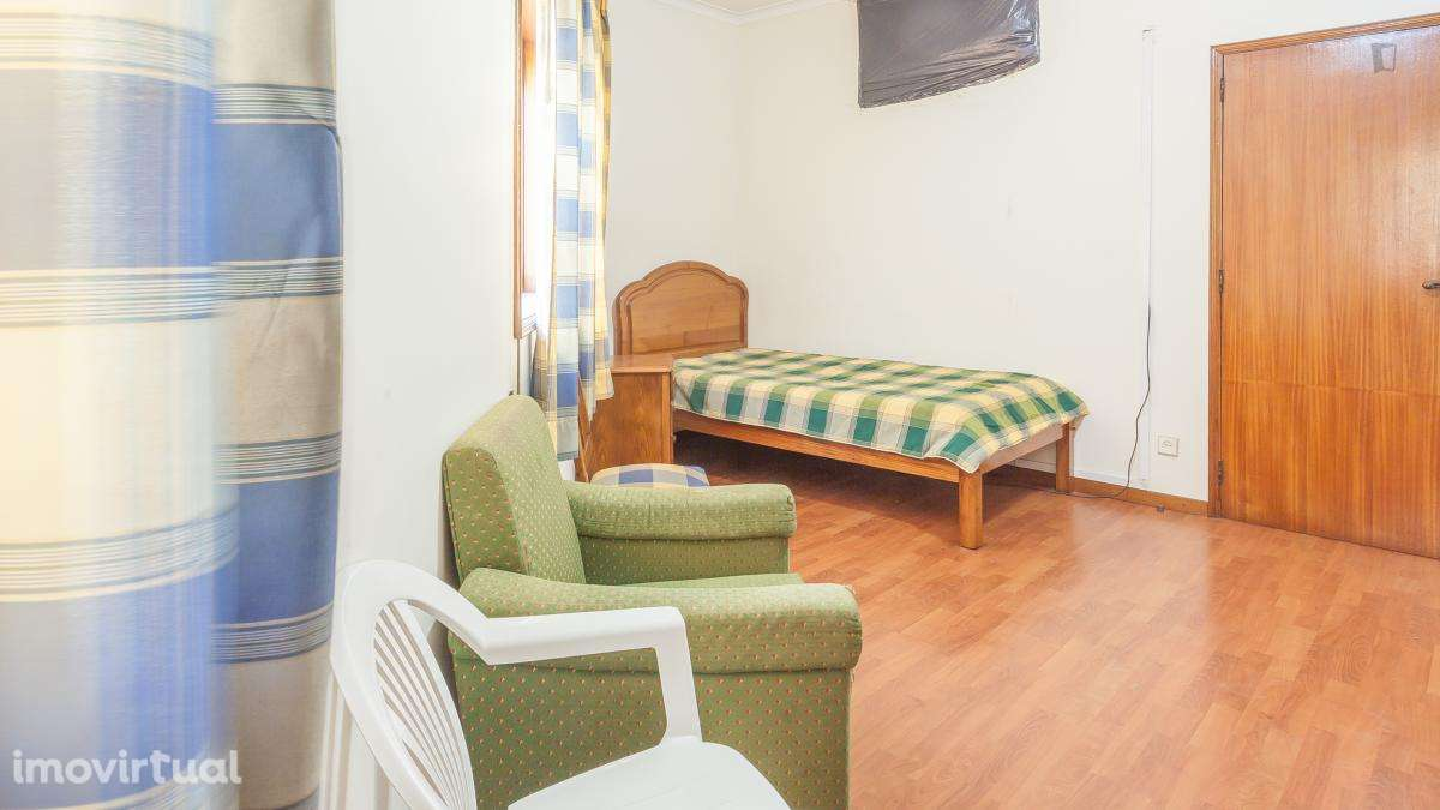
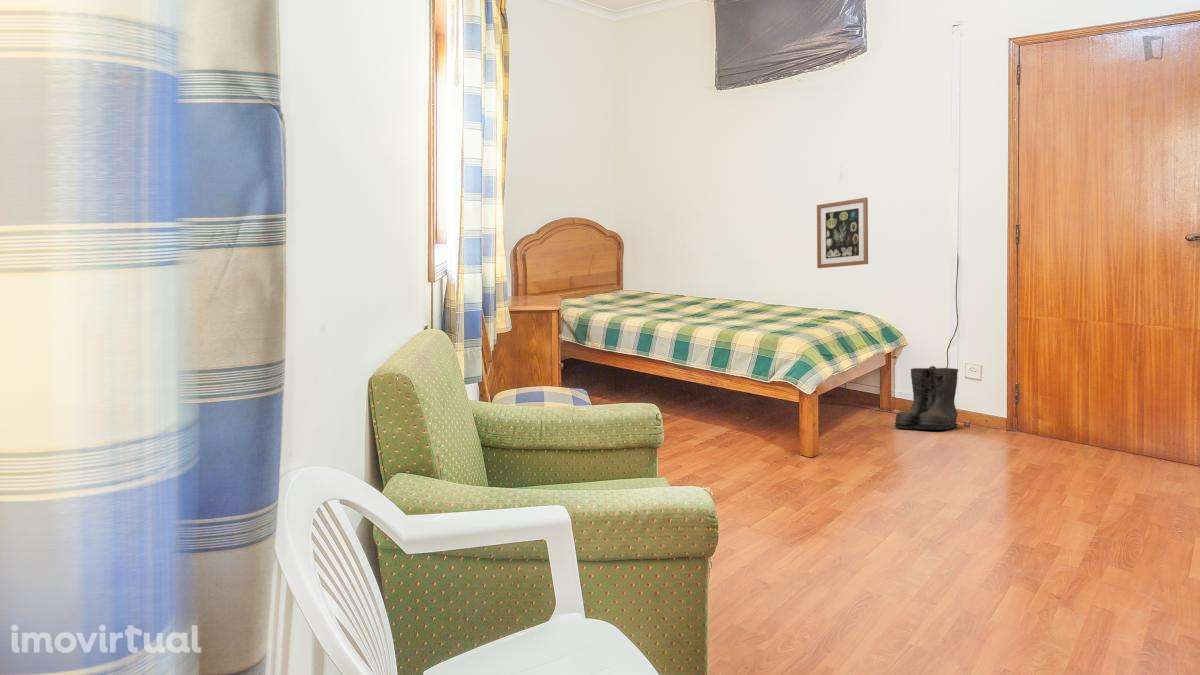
+ wall art [816,197,869,269]
+ boots [893,365,961,431]
